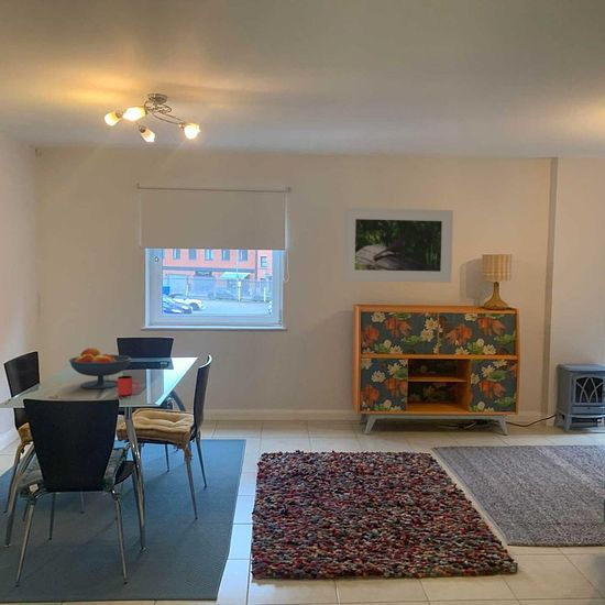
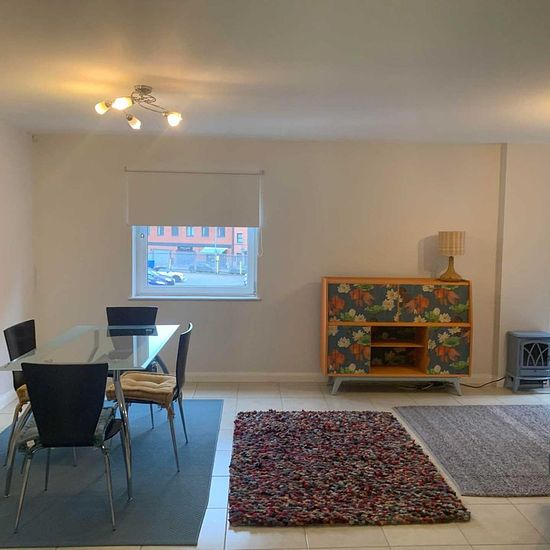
- cup [117,375,140,396]
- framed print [342,207,454,284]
- fruit bowl [68,346,132,389]
